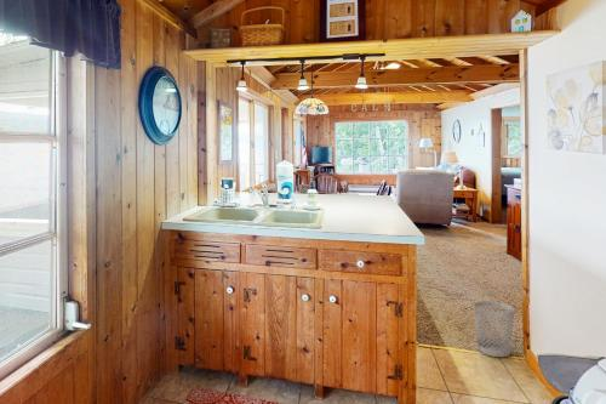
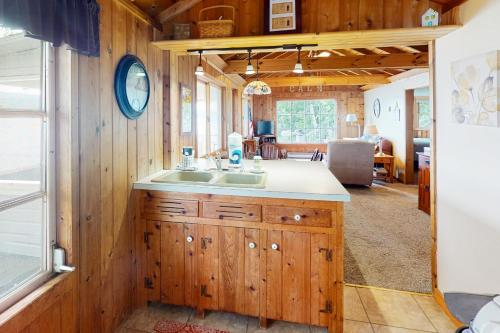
- wastebasket [473,300,516,358]
